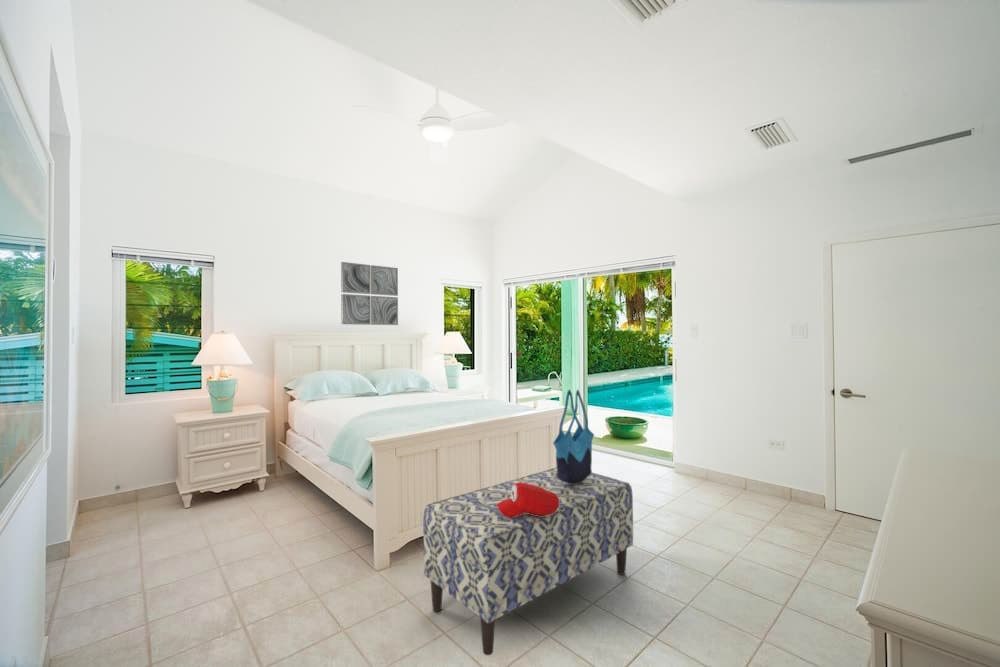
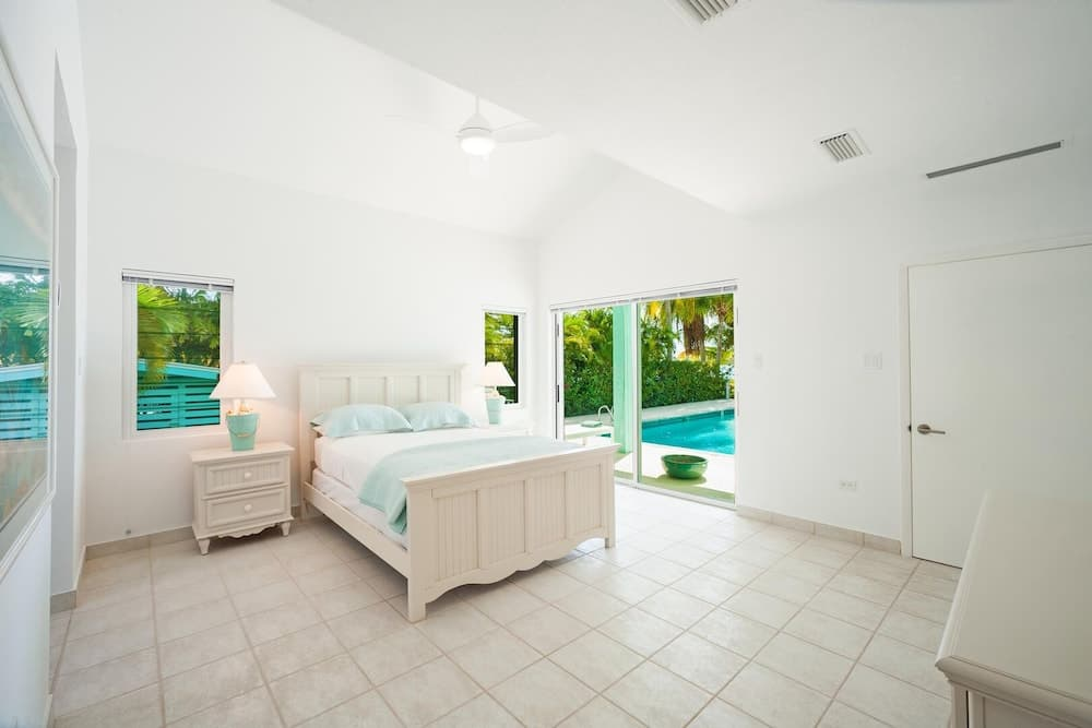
- wall art [340,261,399,326]
- bench [422,466,634,656]
- hat [496,482,559,518]
- tote bag [552,388,595,484]
